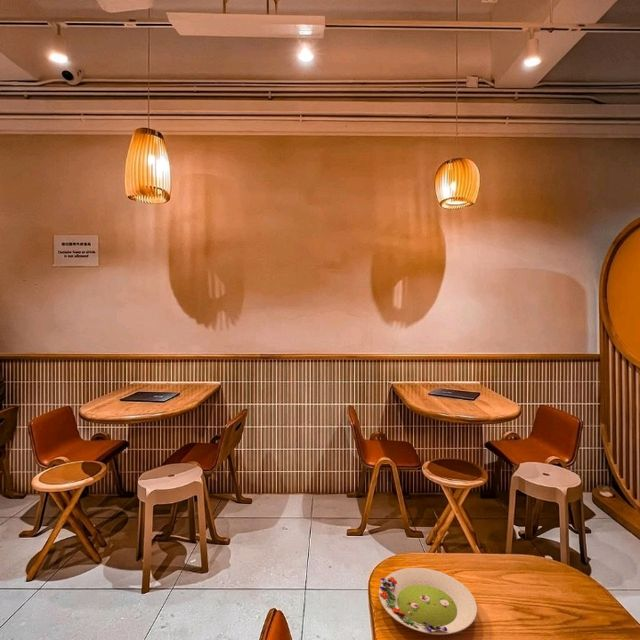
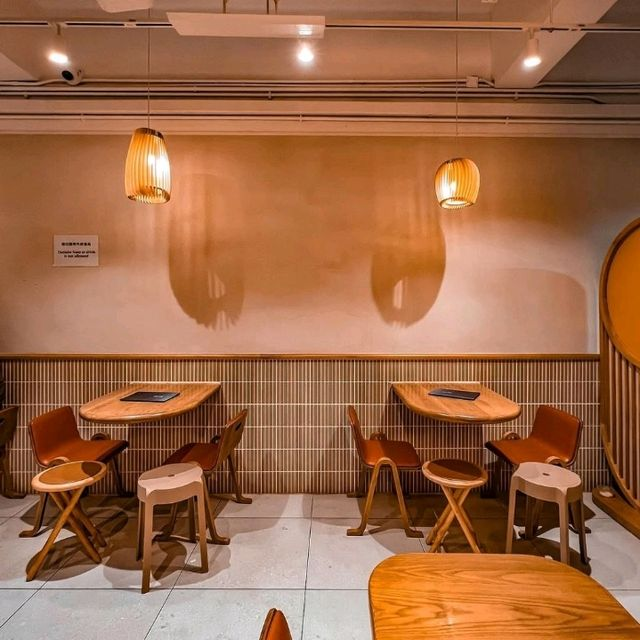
- salad plate [378,567,478,635]
